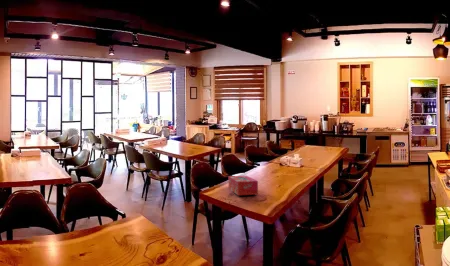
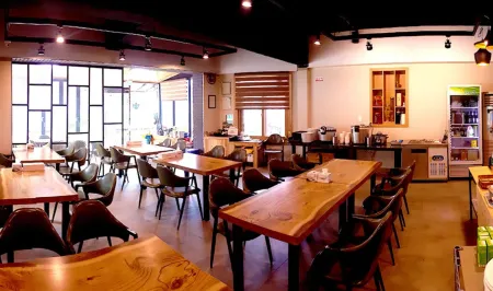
- tissue box [228,175,259,196]
